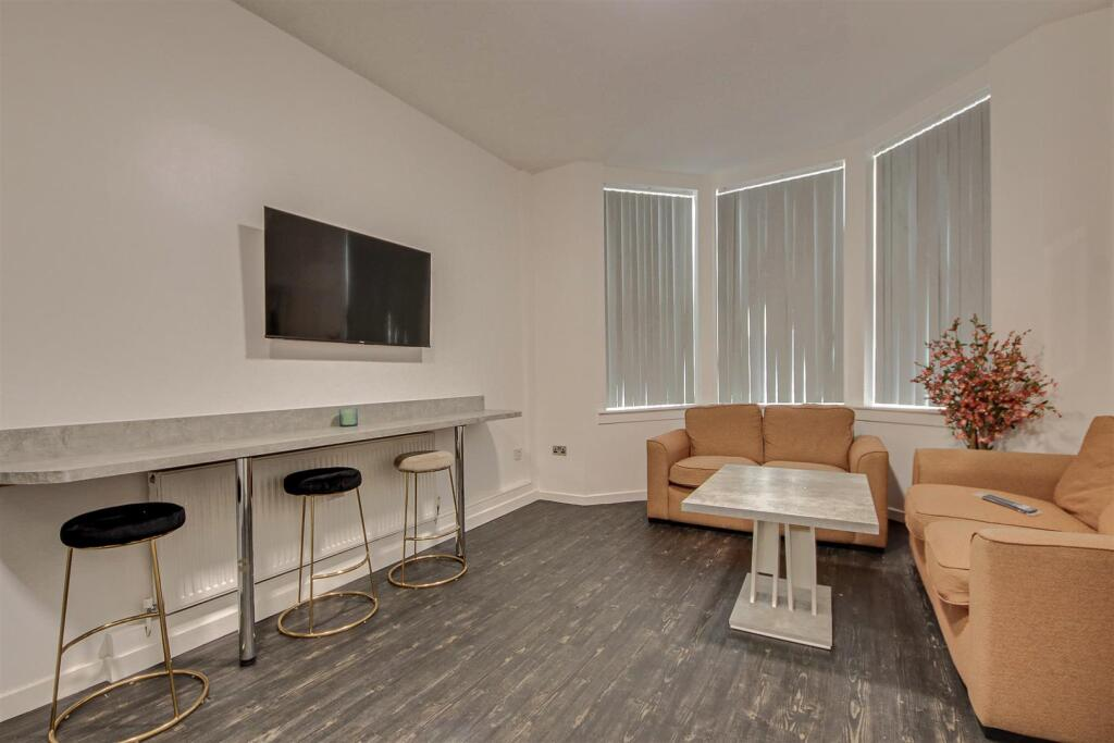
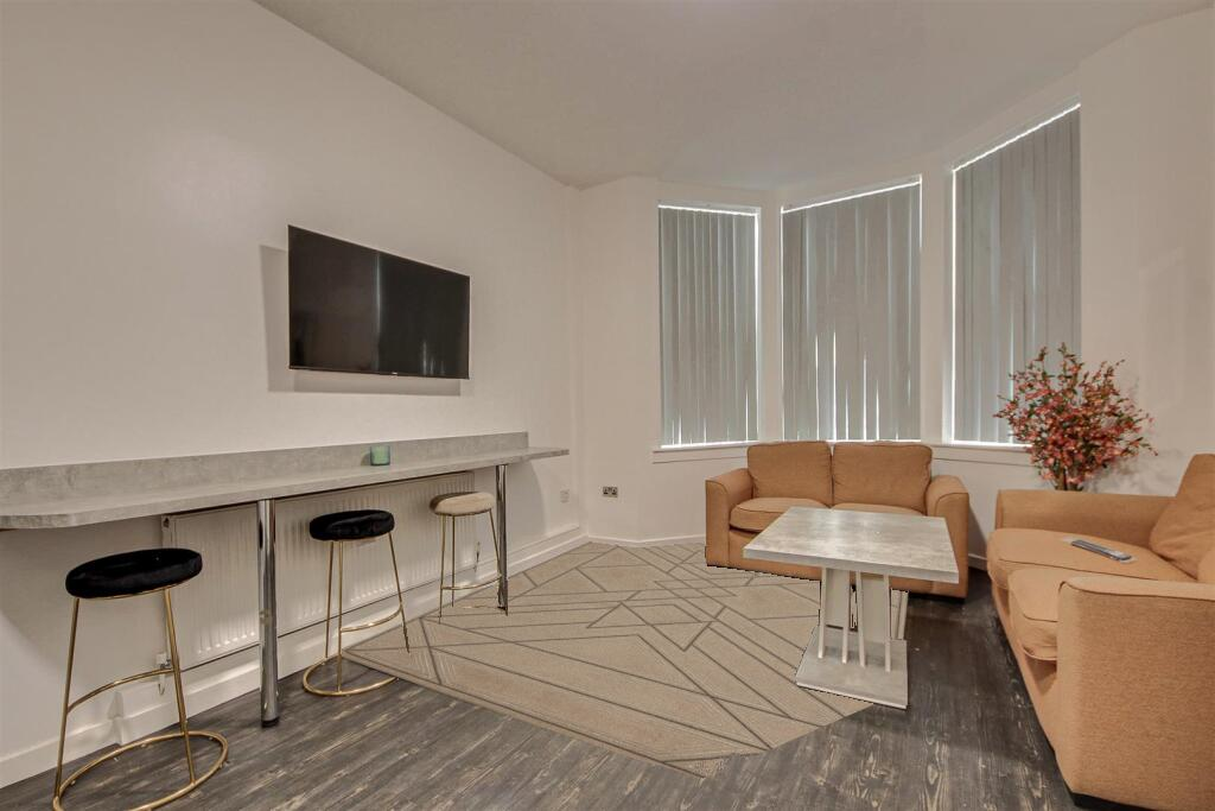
+ rug [337,540,909,780]
